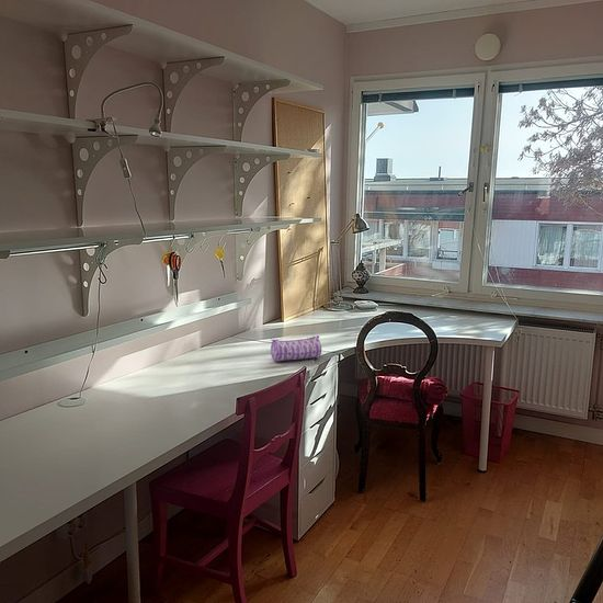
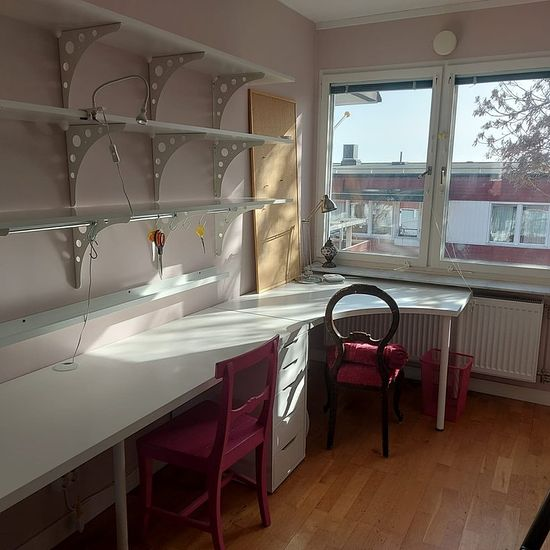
- pencil case [270,334,322,362]
